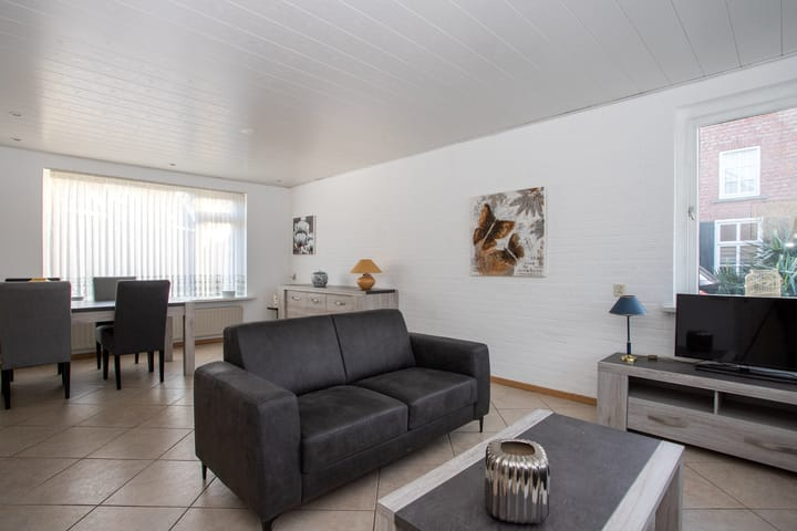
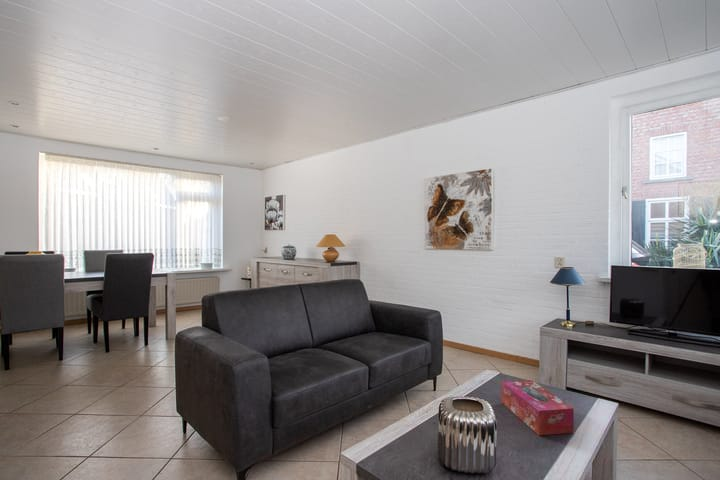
+ tissue box [501,379,575,436]
